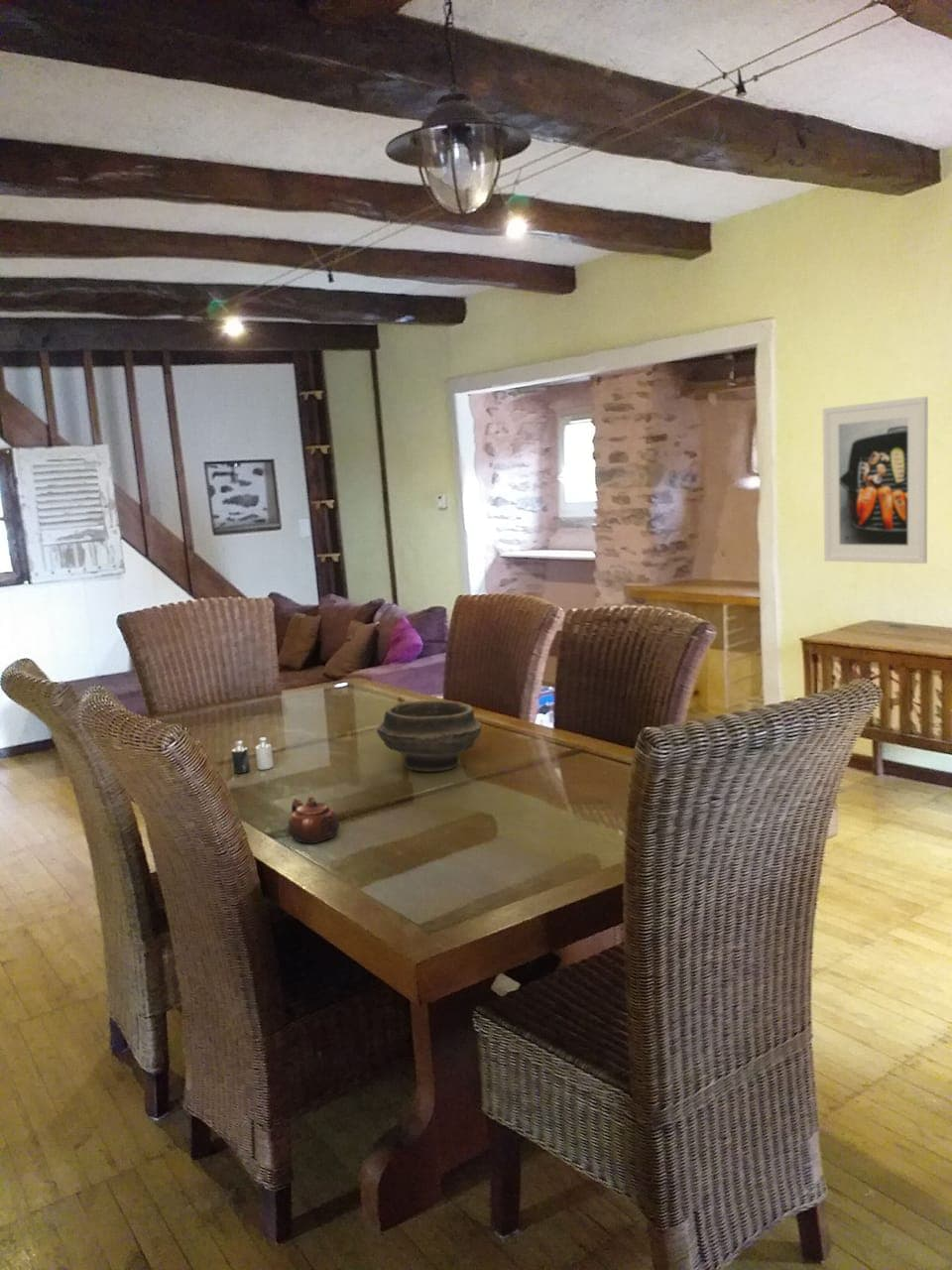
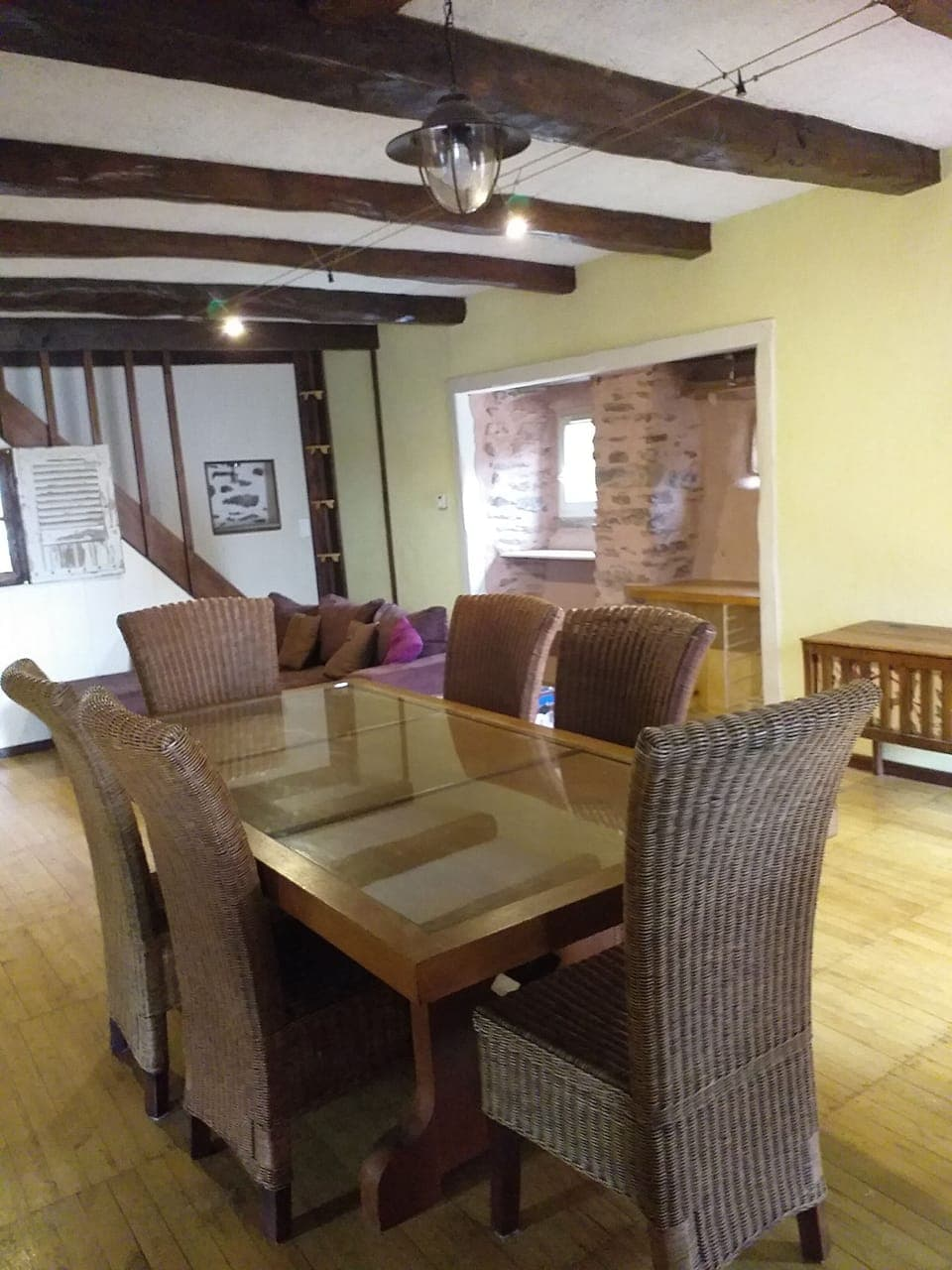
- candle [230,736,275,774]
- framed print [822,396,929,565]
- teapot [288,796,340,844]
- bowl [376,699,482,772]
